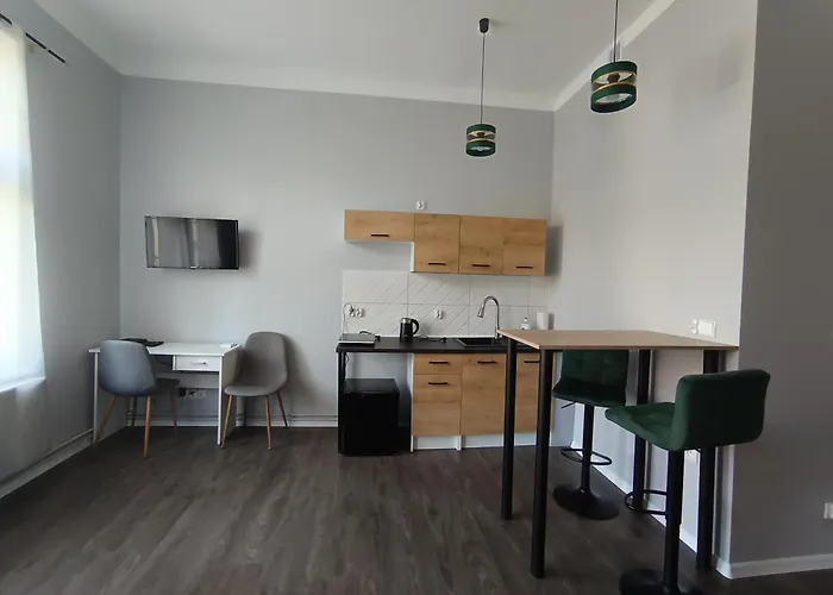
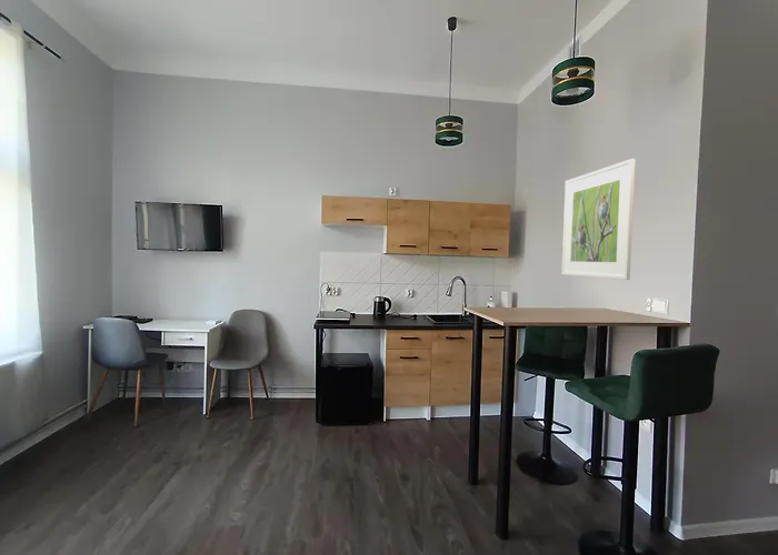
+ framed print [561,158,636,281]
